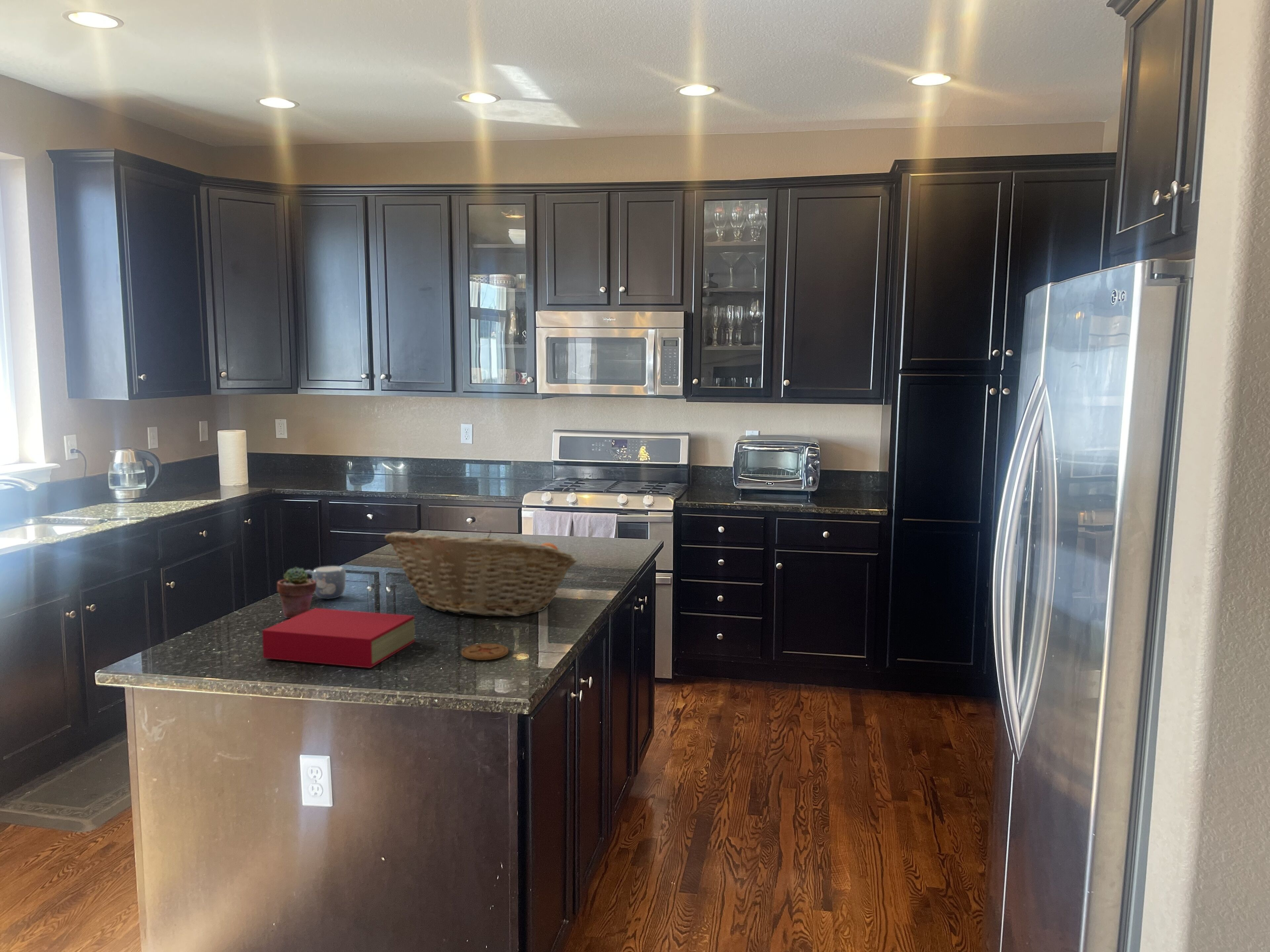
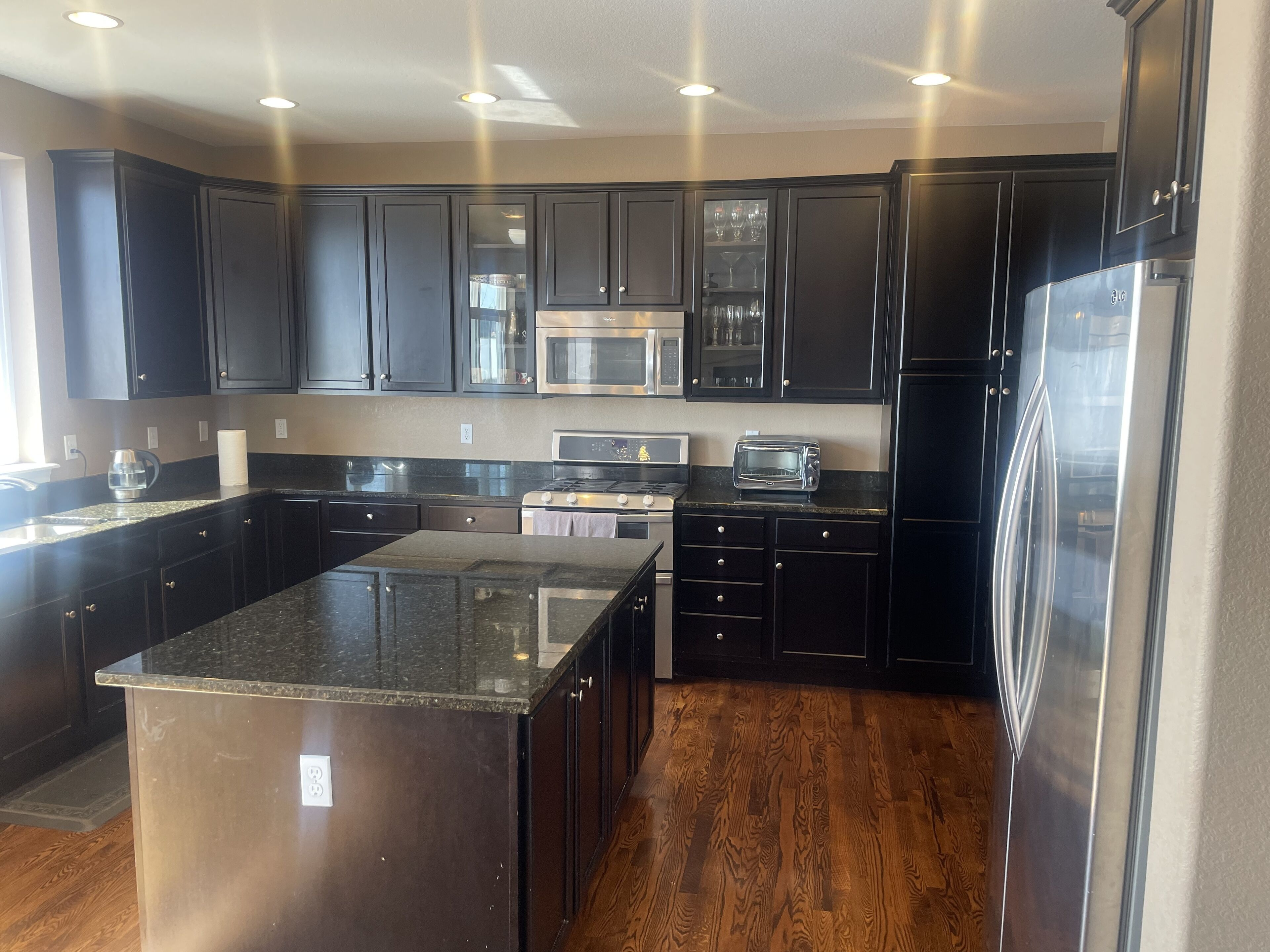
- book [262,608,415,668]
- coaster [461,643,509,660]
- fruit basket [384,530,578,617]
- mug [305,566,346,599]
- potted succulent [277,567,317,618]
